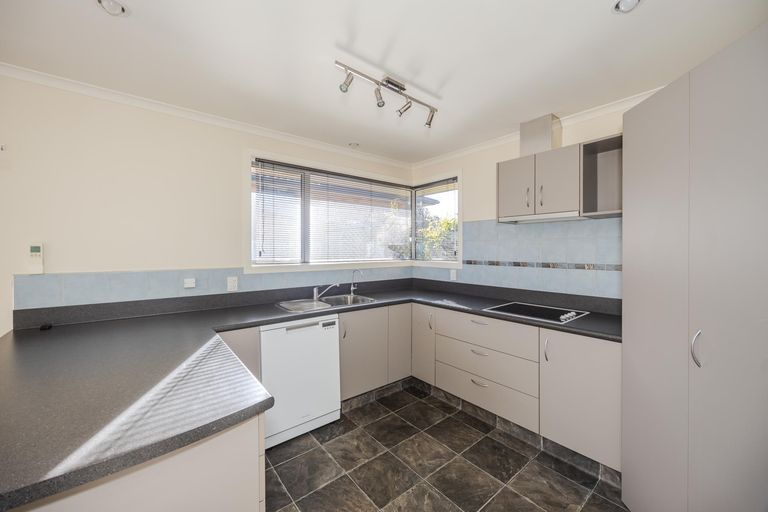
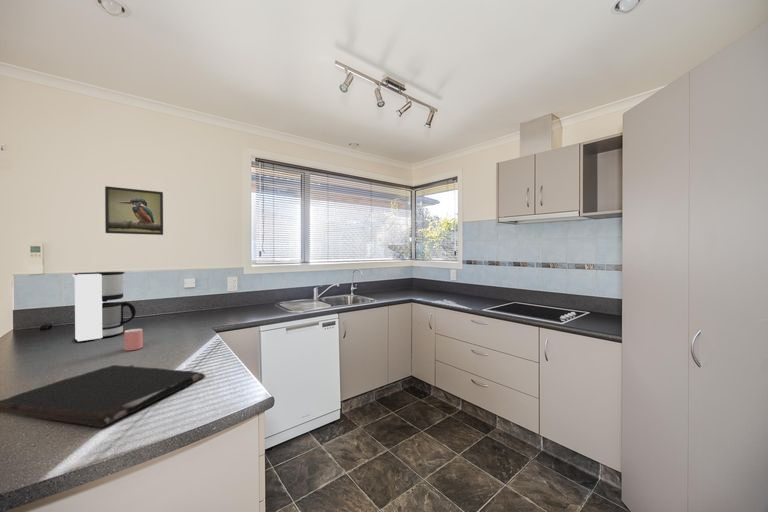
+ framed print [104,185,164,236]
+ cup [123,328,143,351]
+ cutting board [0,364,206,428]
+ coffee maker [71,271,137,343]
